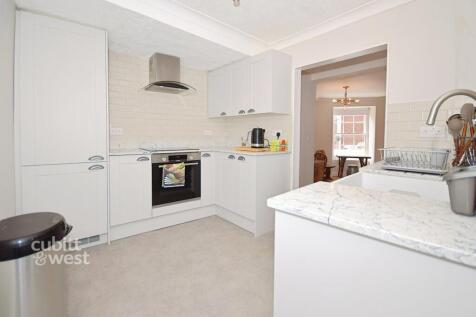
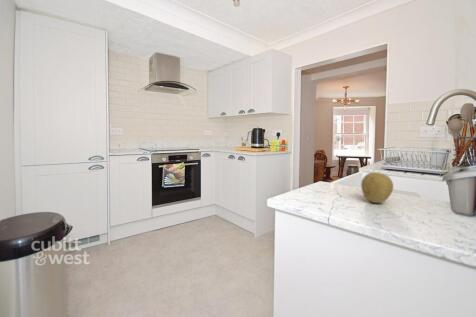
+ fruit [360,171,394,204]
